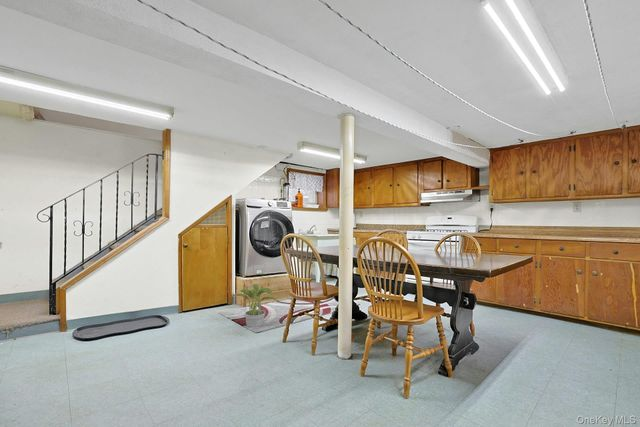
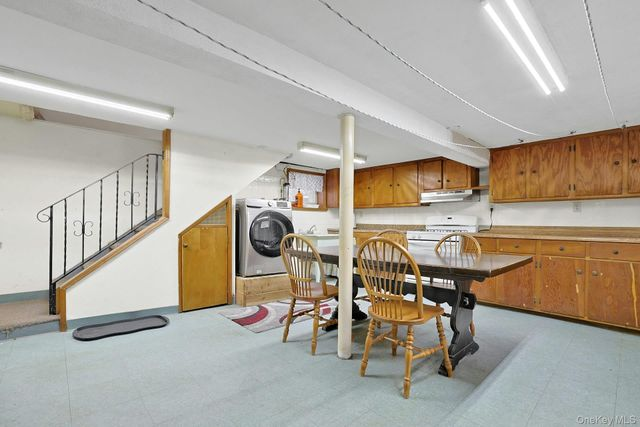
- potted plant [231,283,278,328]
